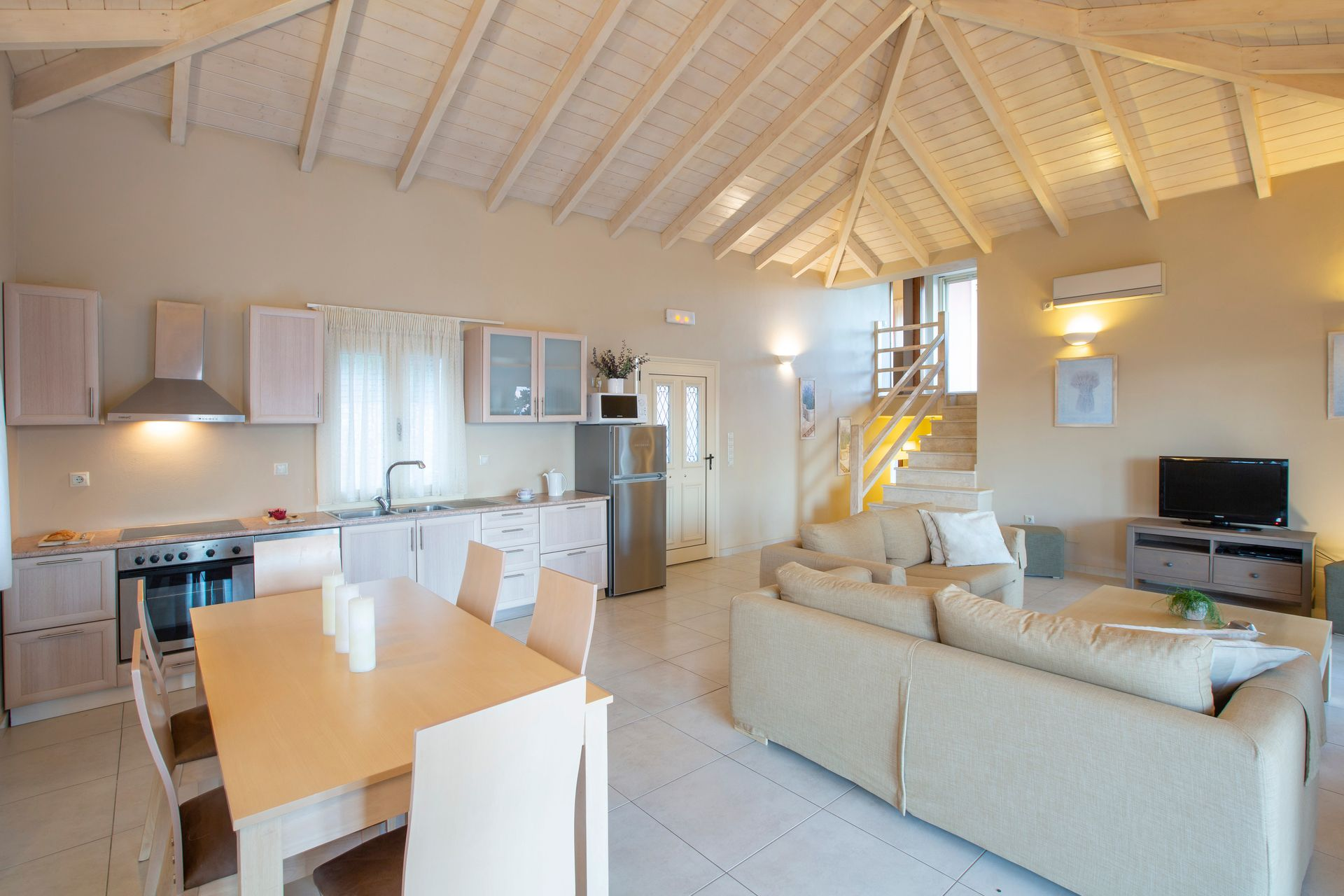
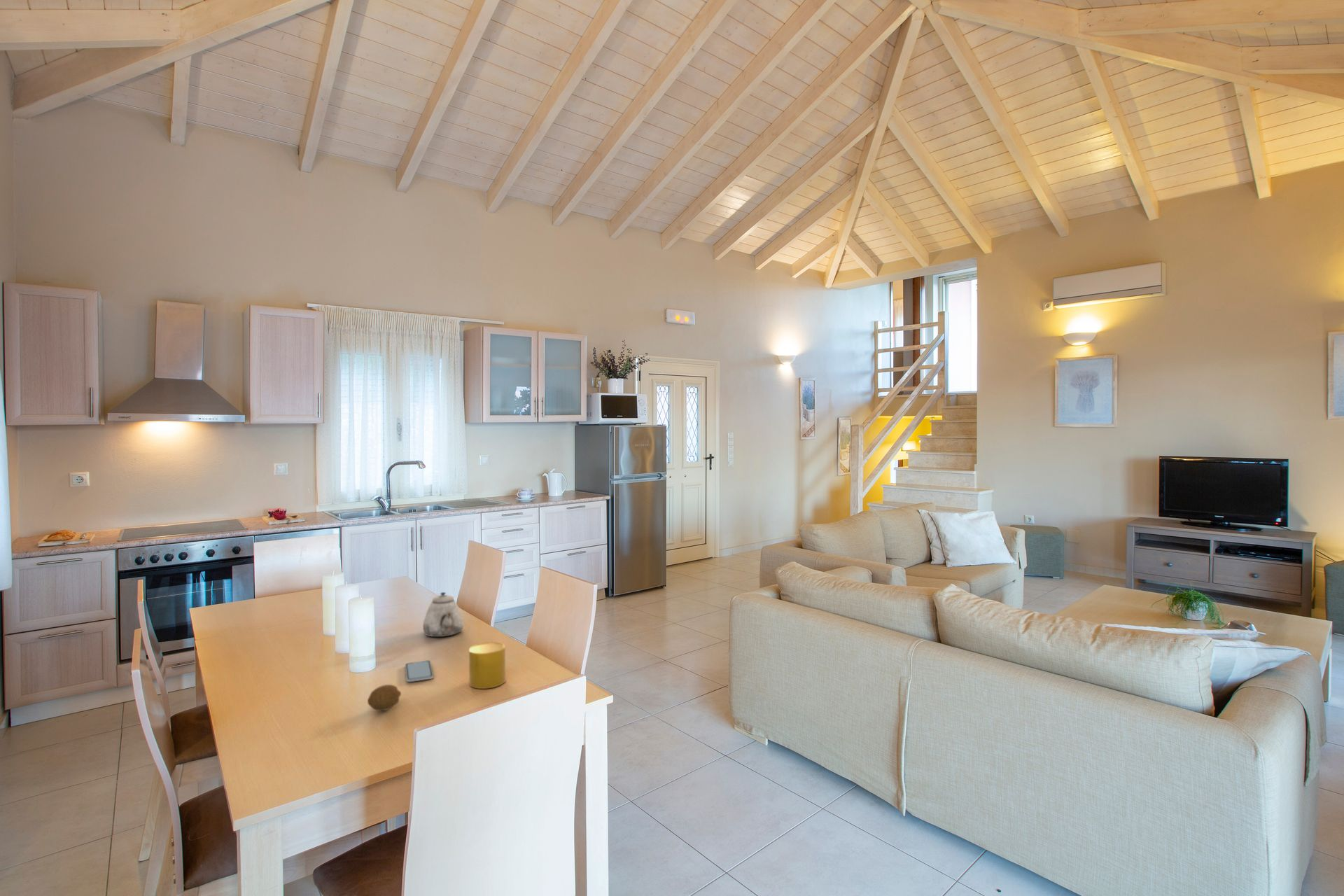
+ cup [468,642,506,689]
+ teapot [422,591,464,638]
+ fruit [367,684,402,711]
+ smartphone [405,659,434,682]
